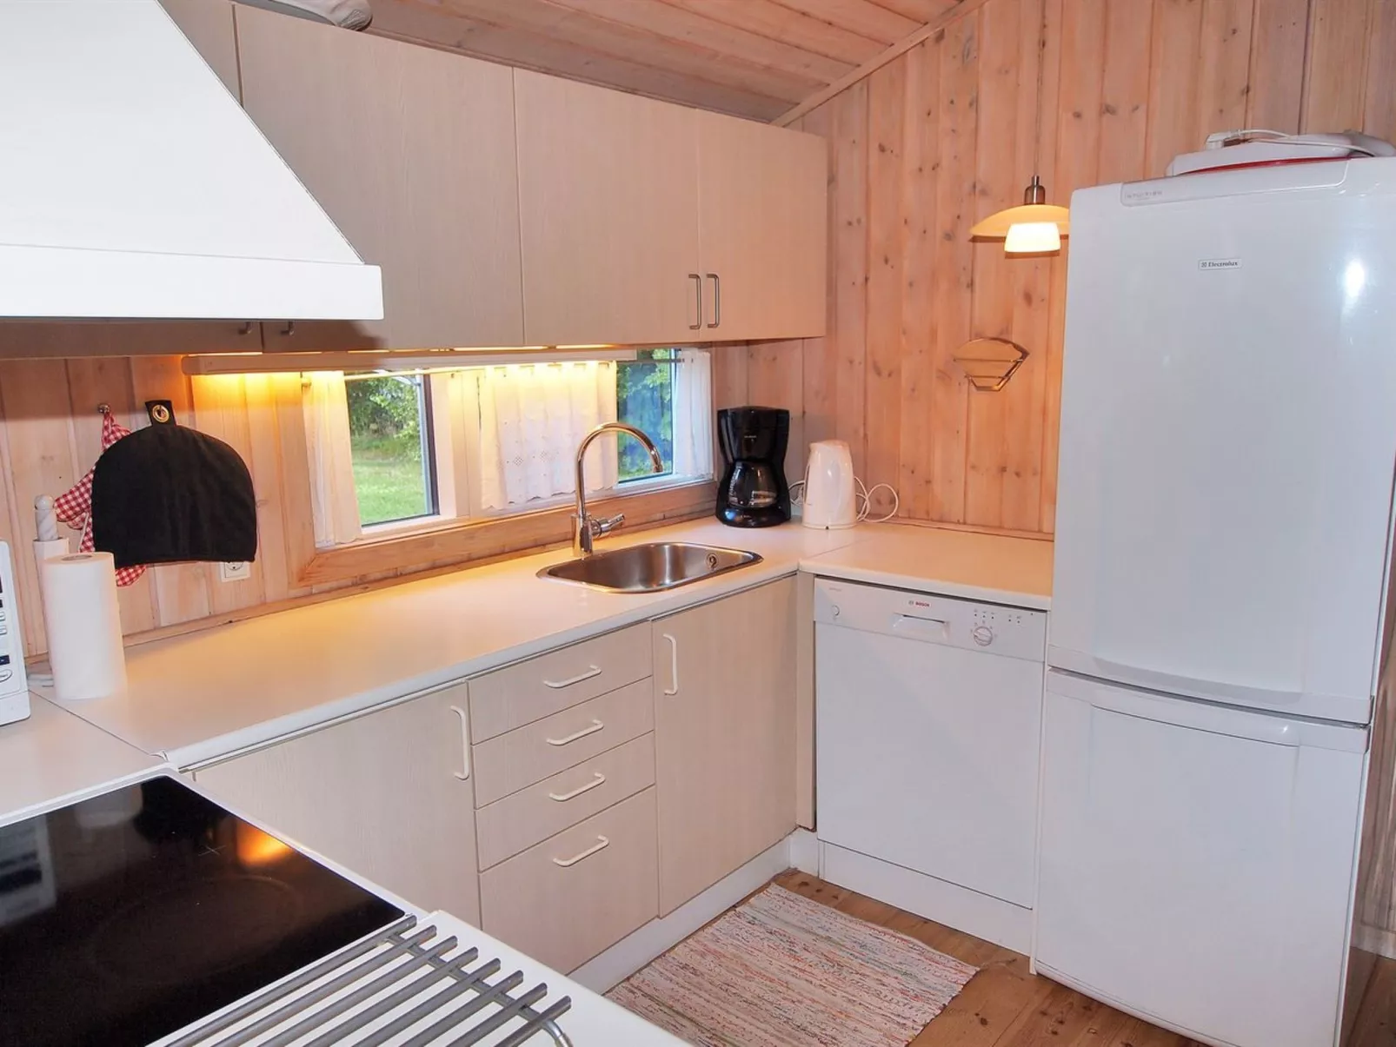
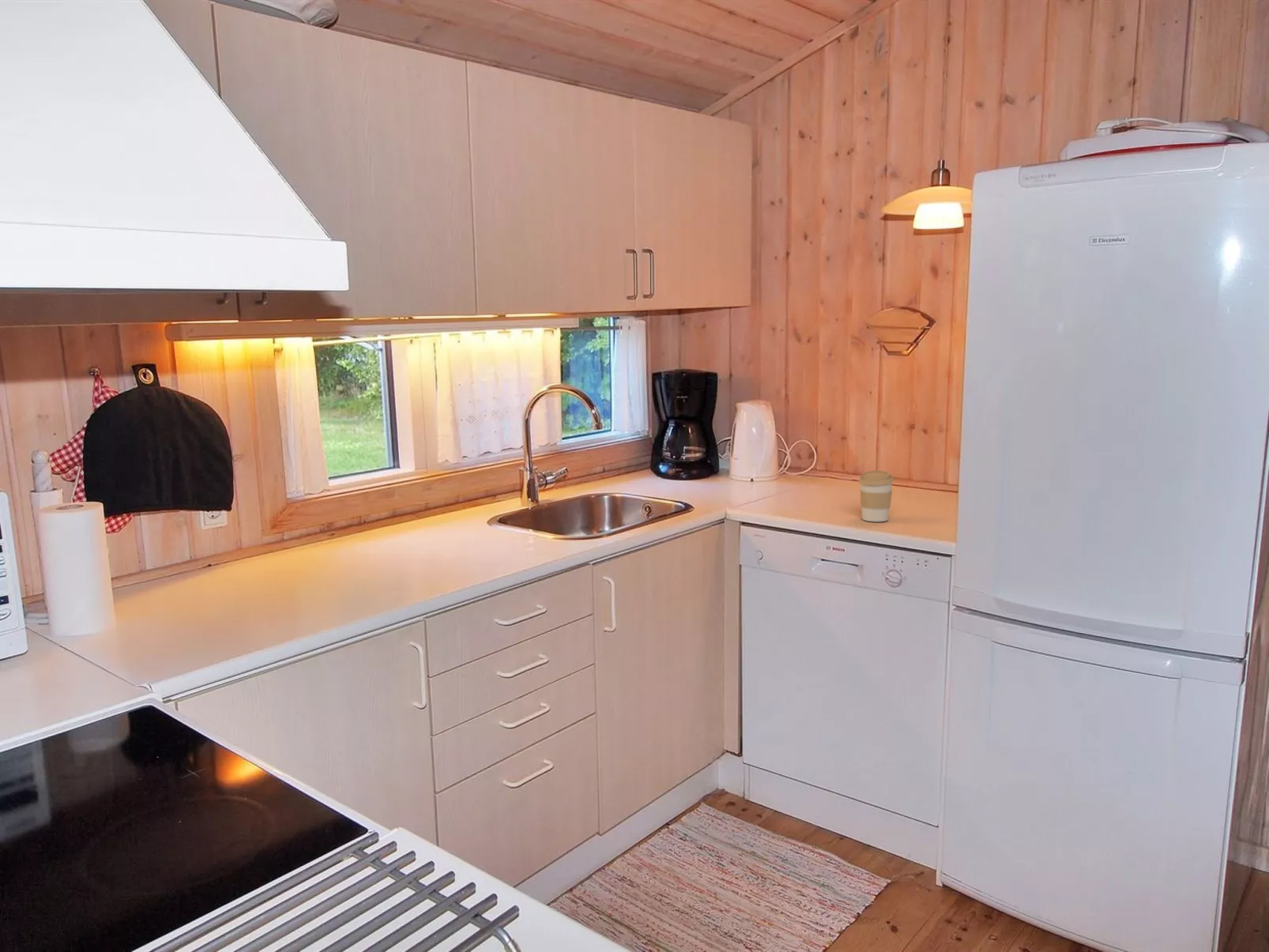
+ coffee cup [857,469,894,522]
